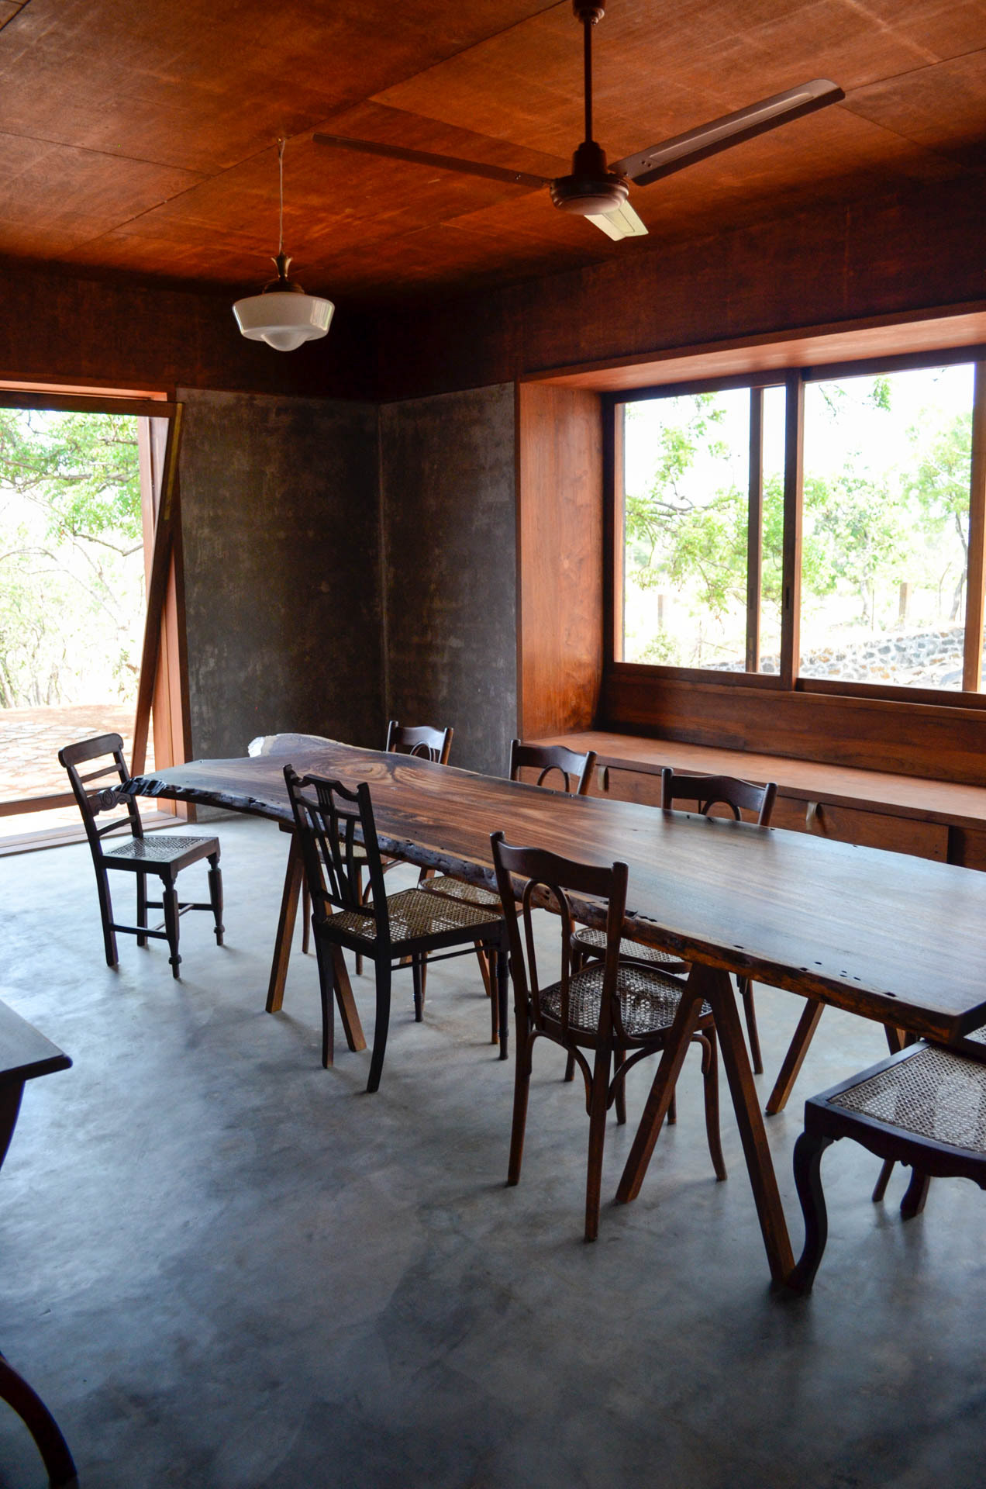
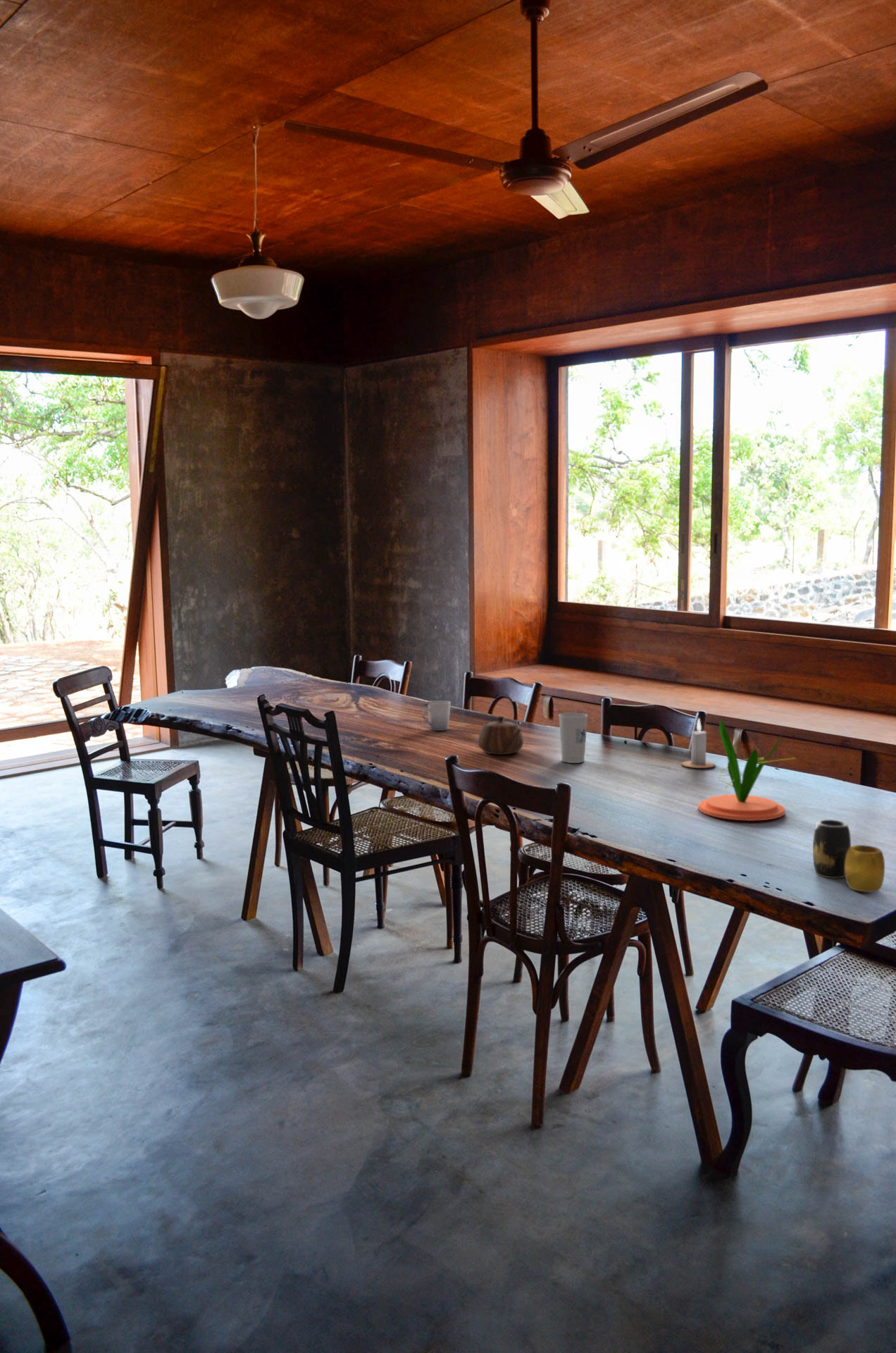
+ candle [680,717,716,769]
+ cup [558,712,588,764]
+ plant [697,719,796,822]
+ teapot [477,715,524,755]
+ cup [421,700,452,731]
+ vase [812,819,885,893]
